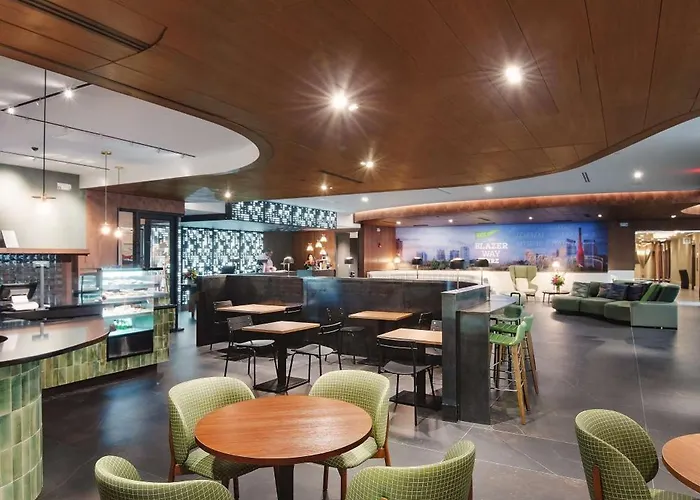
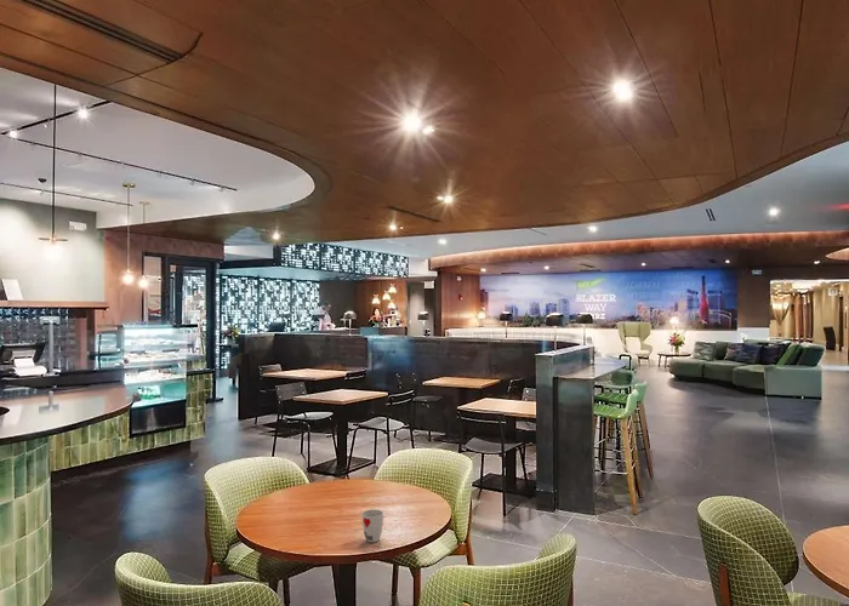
+ cup [360,508,384,543]
